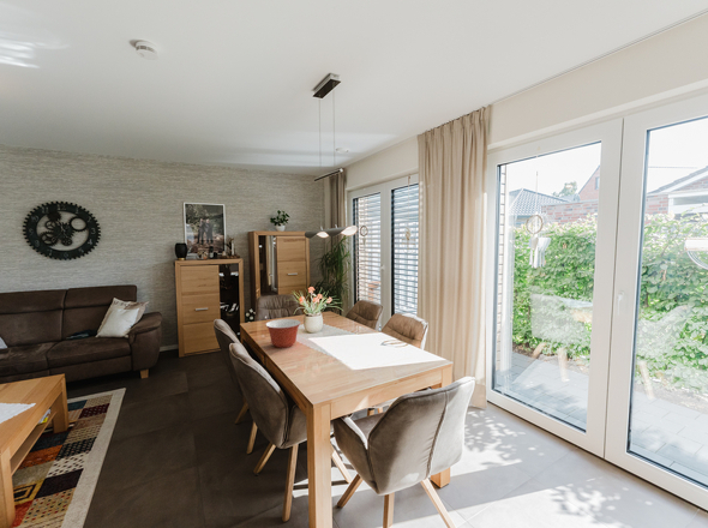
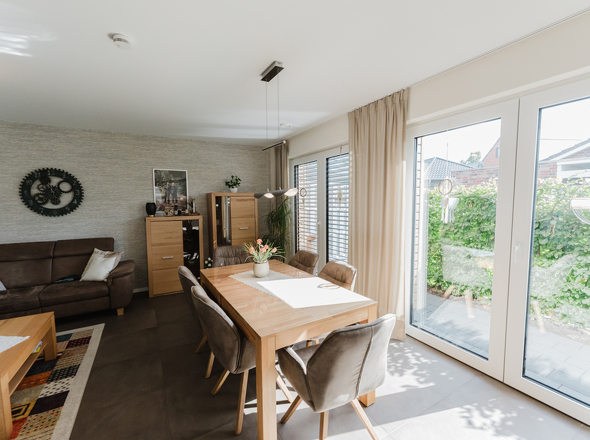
- mixing bowl [264,318,302,349]
